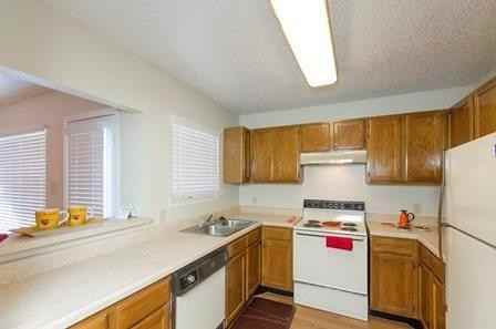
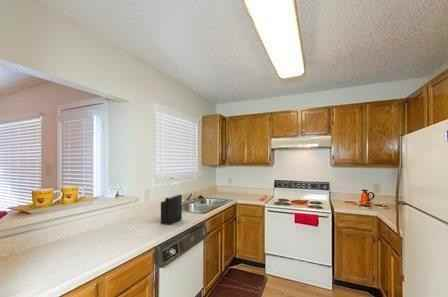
+ knife block [160,182,183,226]
